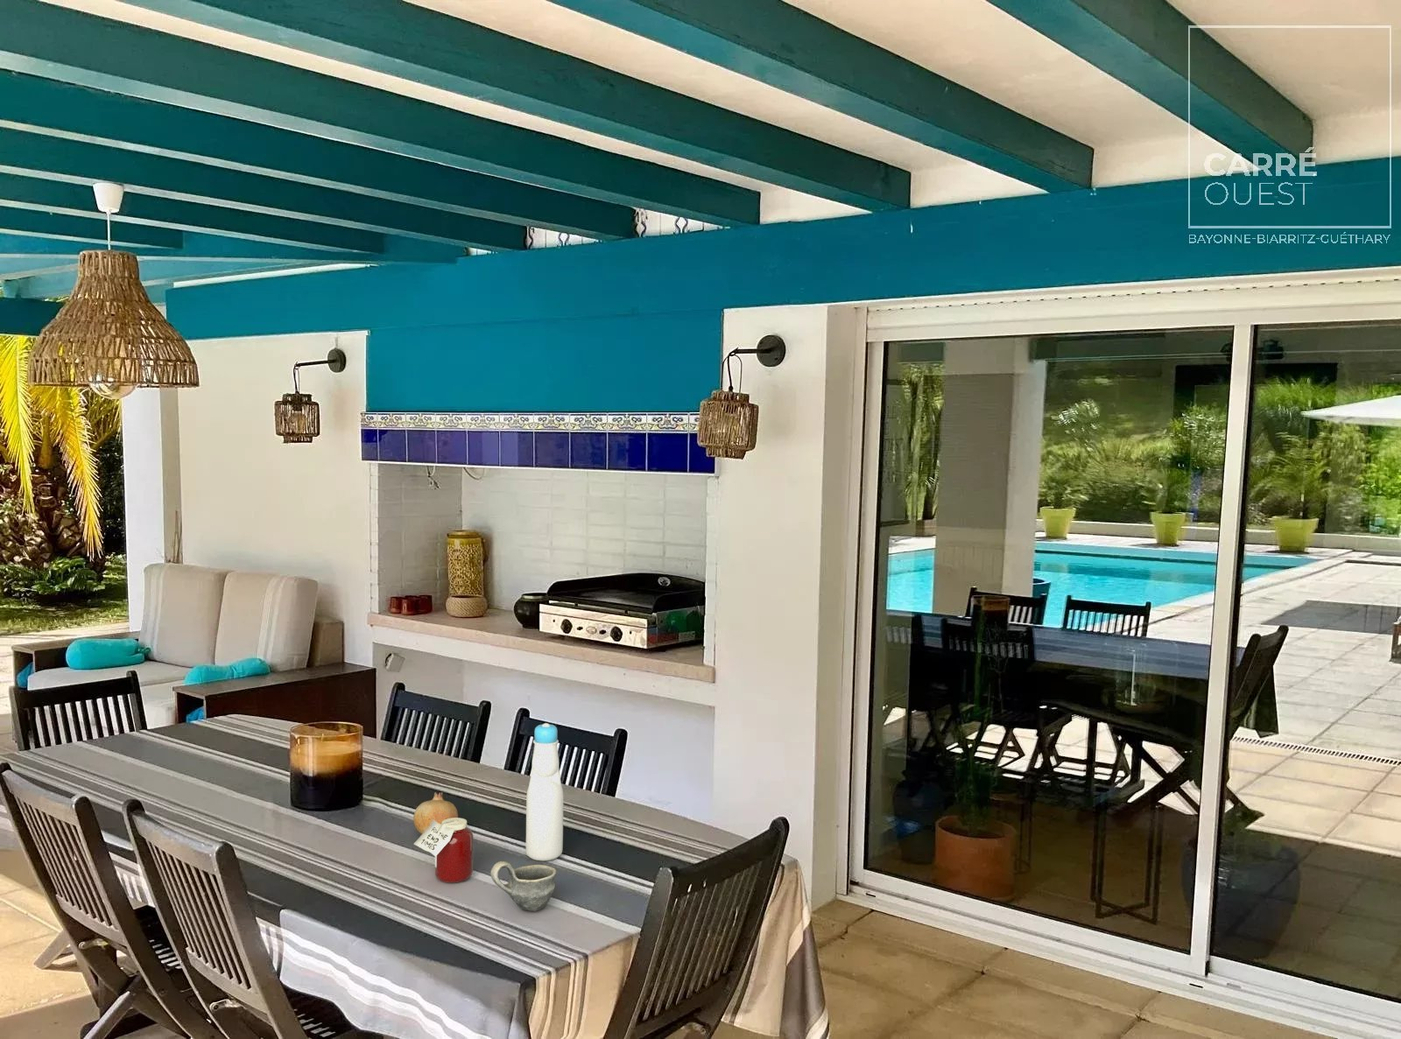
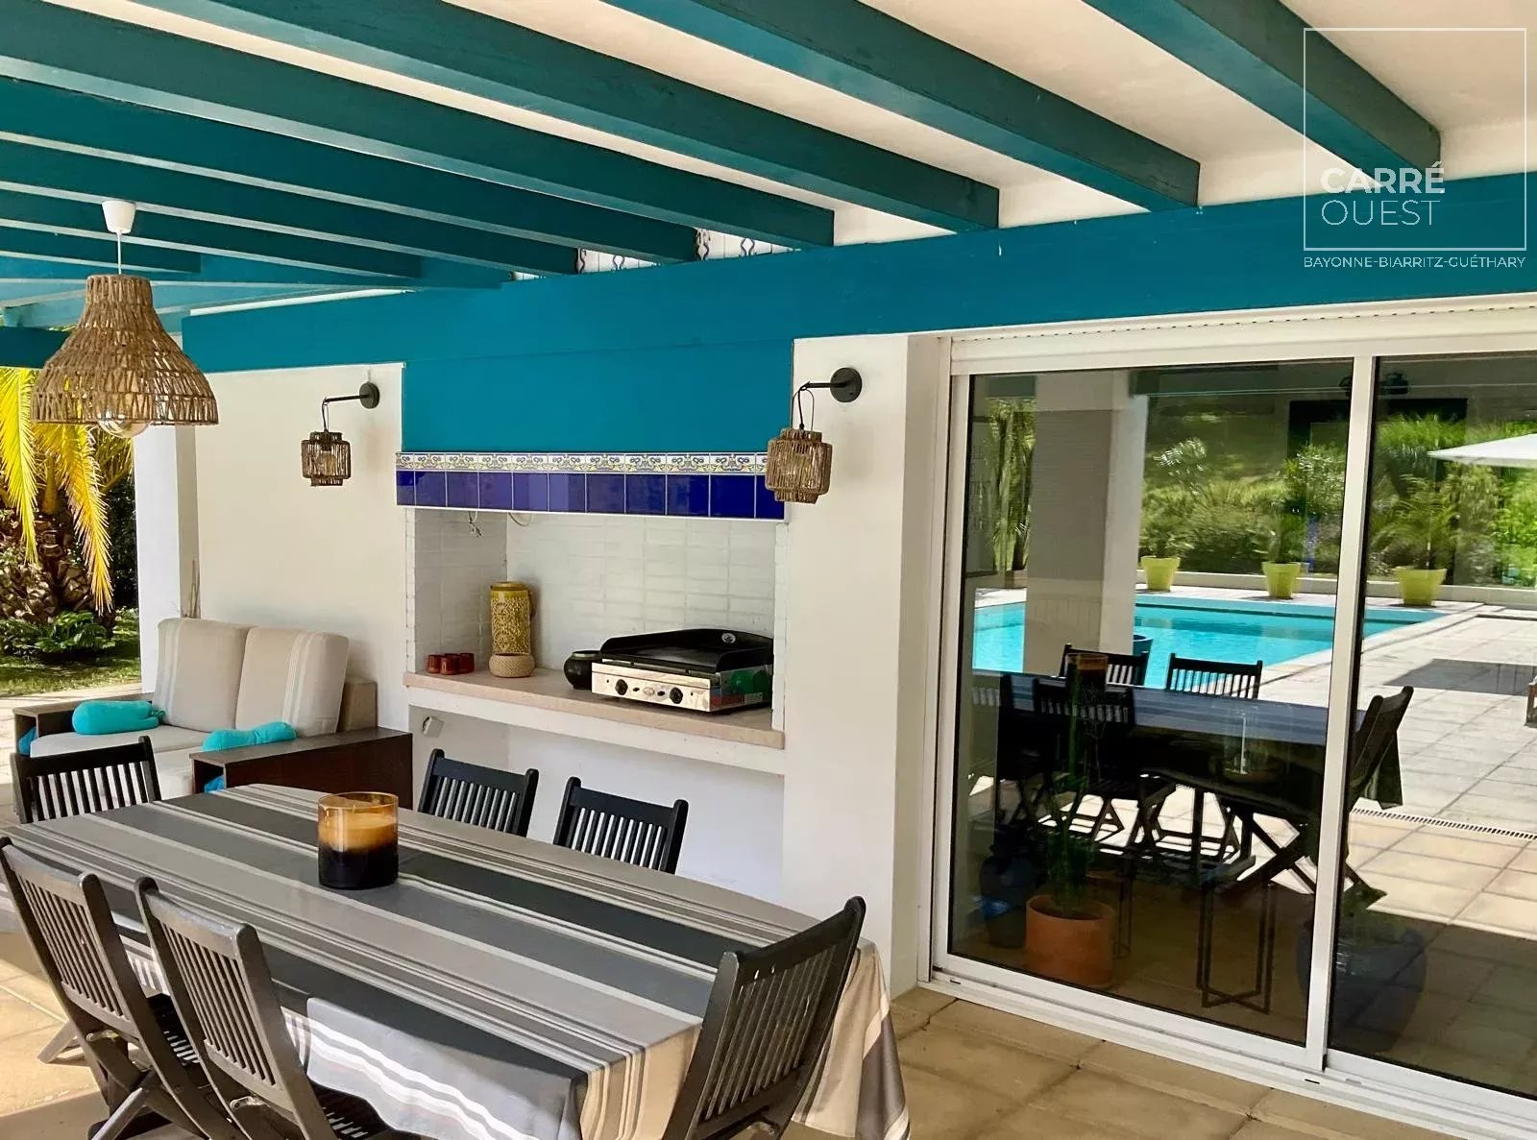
- fruit [413,791,459,835]
- cup [490,860,557,912]
- bottle [525,722,563,861]
- jar [413,816,474,884]
